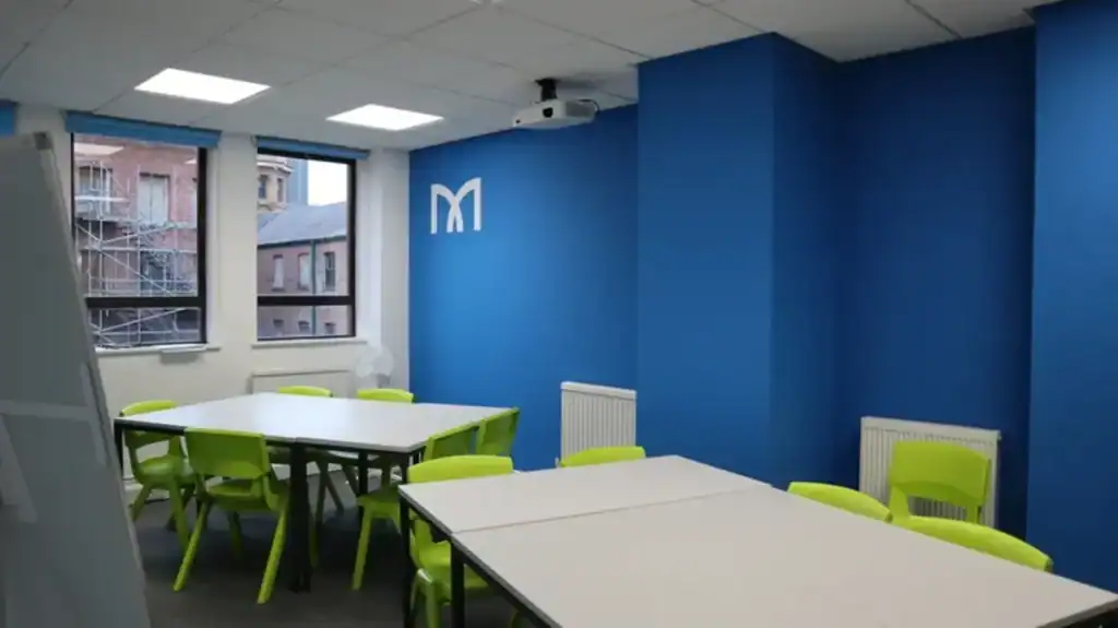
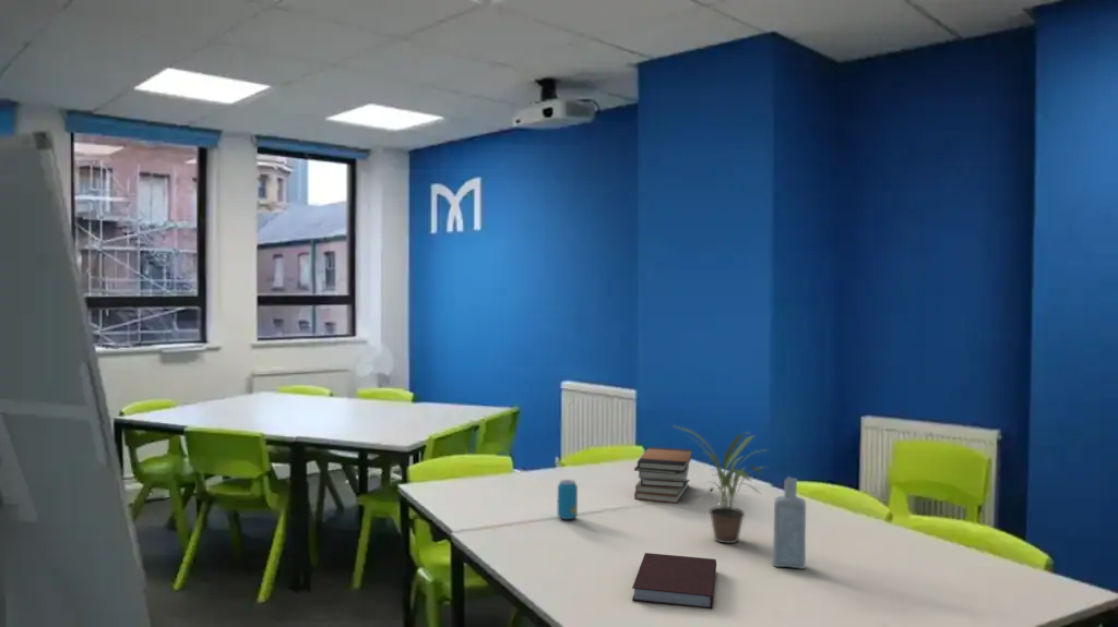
+ bottle [772,475,807,570]
+ potted plant [671,424,770,544]
+ beverage can [556,479,579,520]
+ book stack [633,446,694,504]
+ notebook [631,552,717,610]
